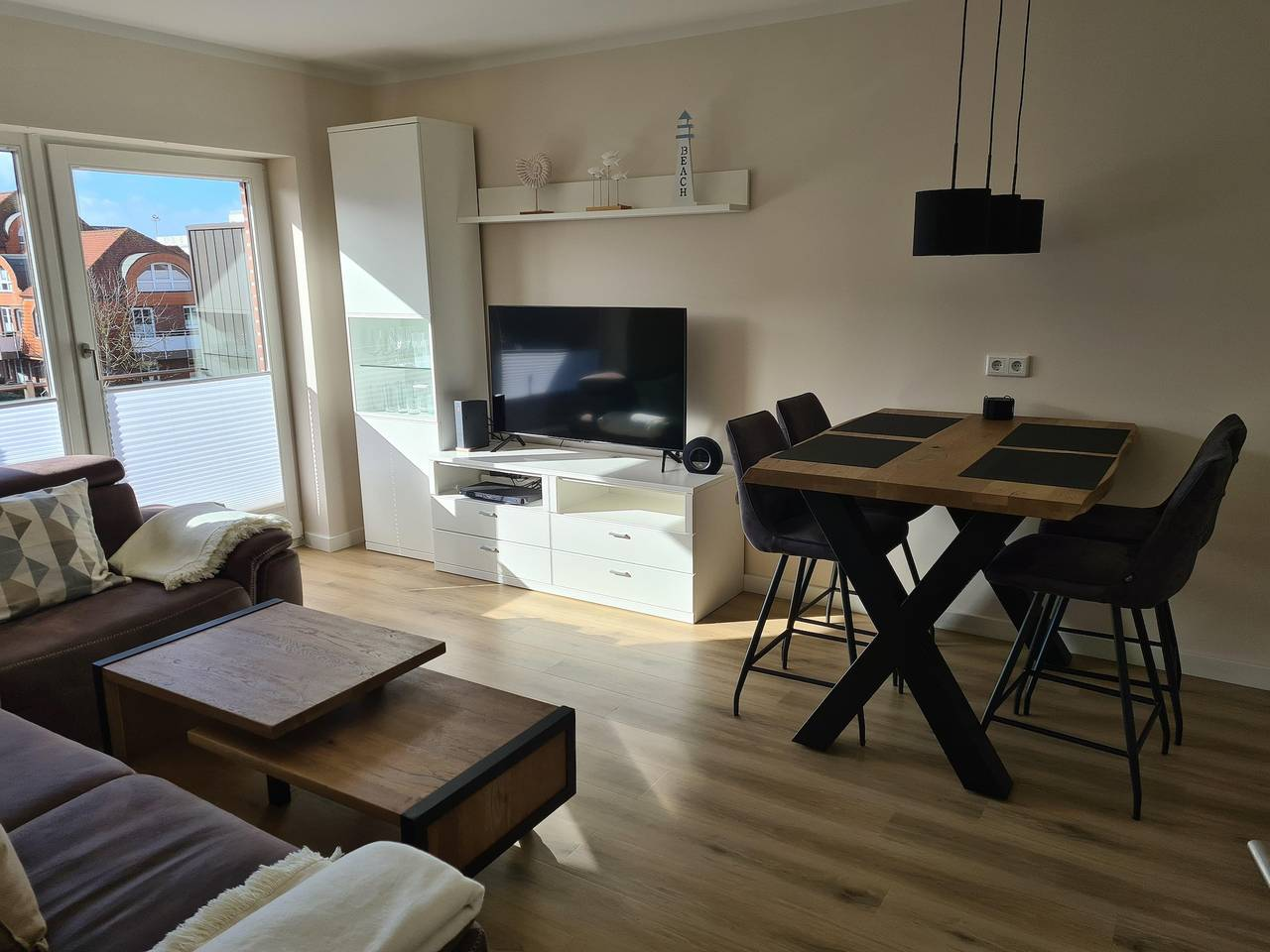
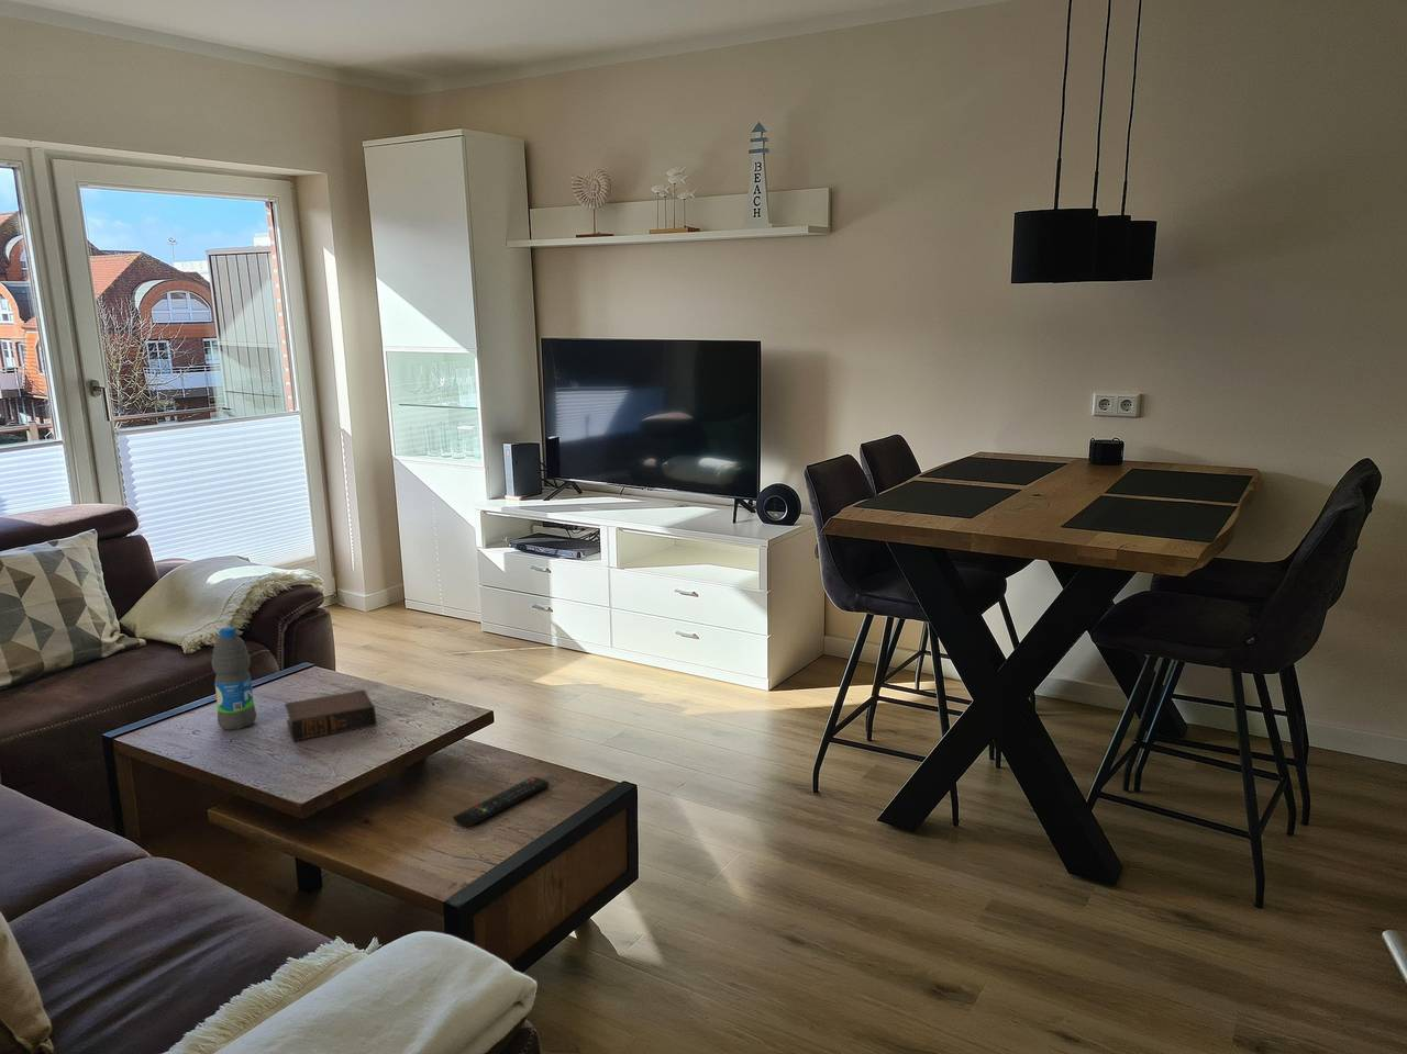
+ book [284,689,377,742]
+ water bottle [212,626,257,731]
+ remote control [452,776,551,828]
